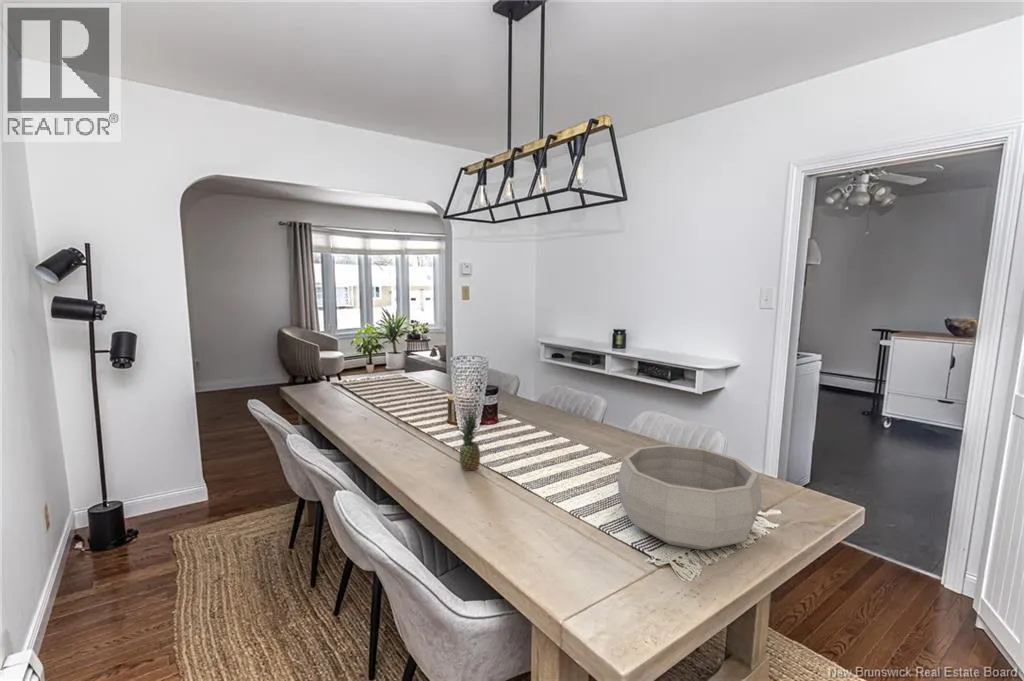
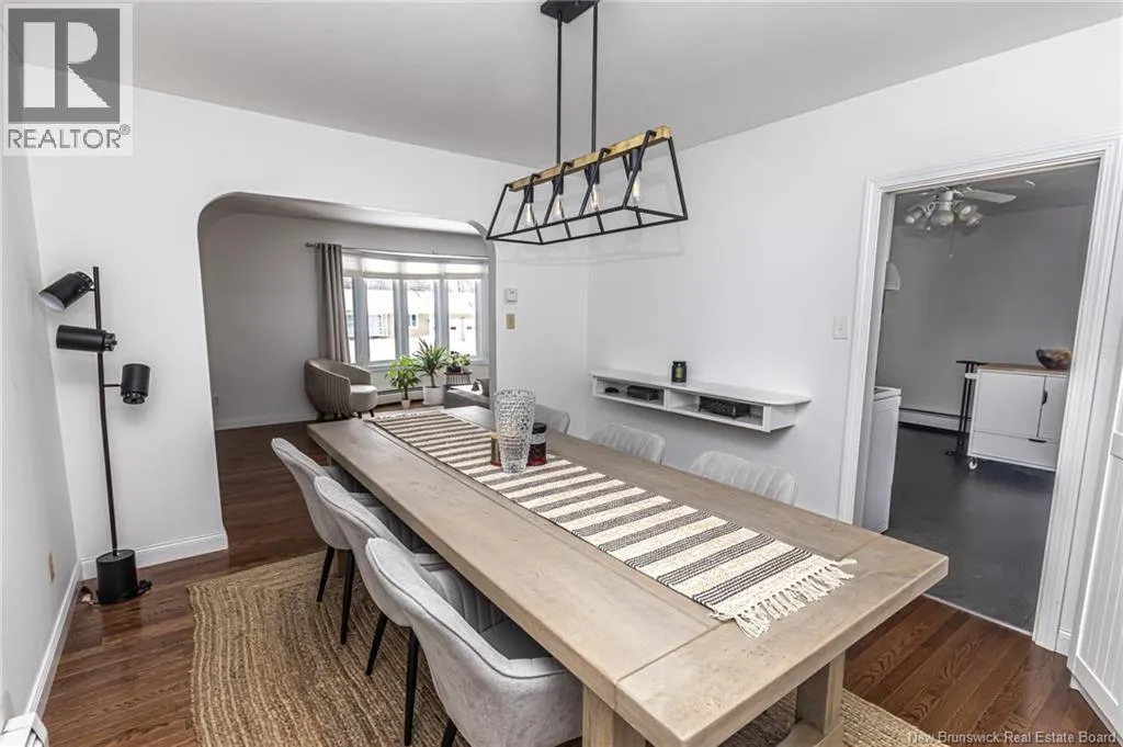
- fruit [458,409,483,472]
- decorative bowl [617,443,763,551]
